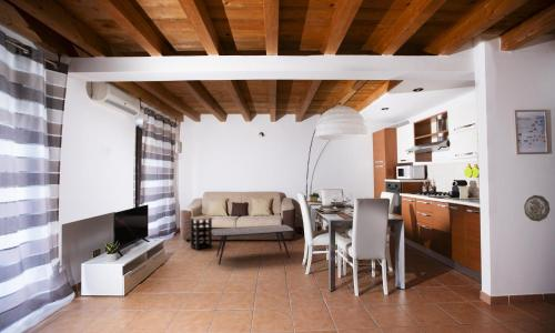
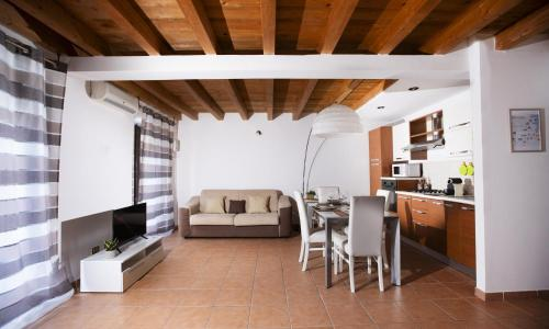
- decorative plate [523,194,551,222]
- coffee table [211,224,294,265]
- side table [189,214,215,251]
